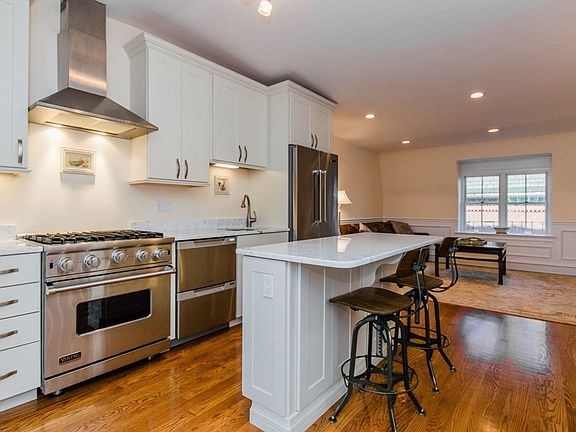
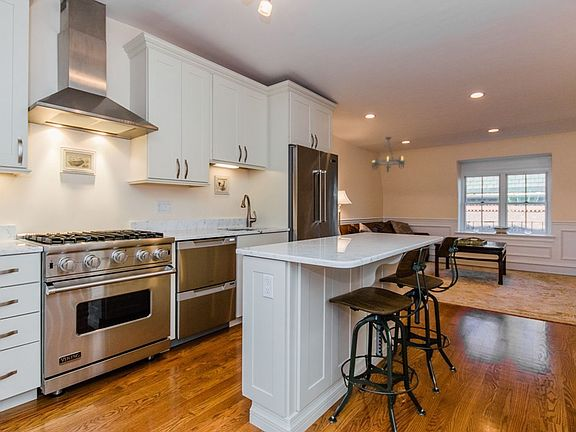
+ chandelier [371,136,406,173]
